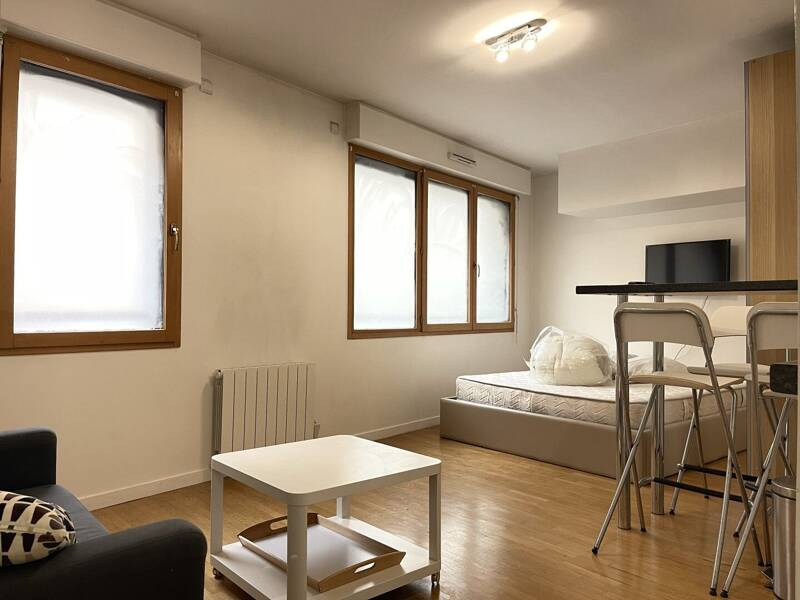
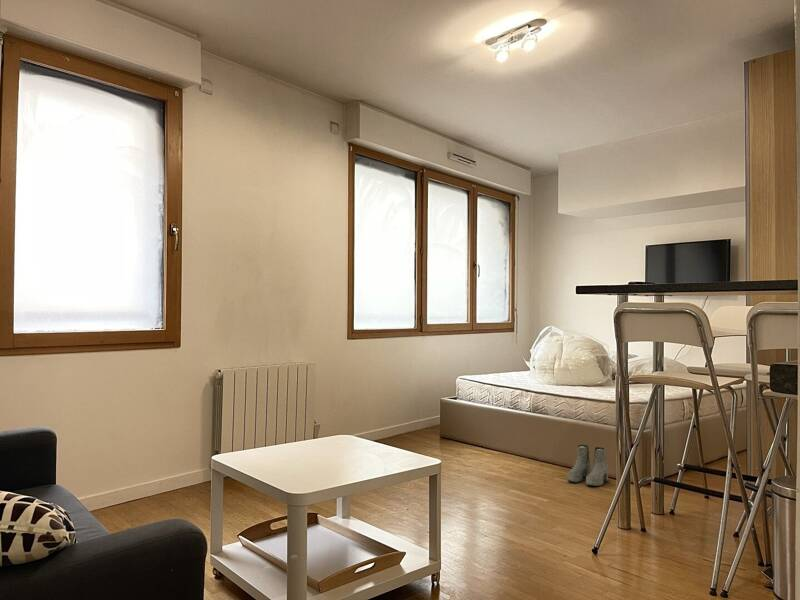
+ boots [567,444,609,487]
